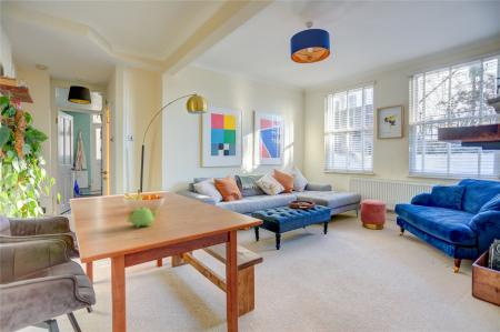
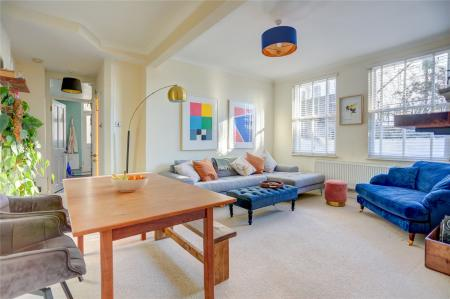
- teapot [126,204,161,229]
